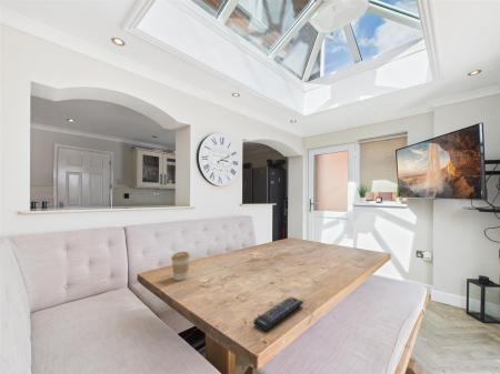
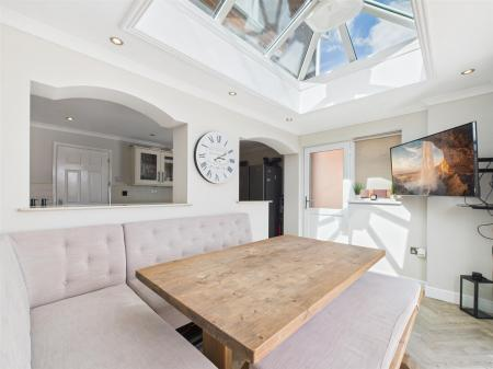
- coffee cup [170,251,191,282]
- remote control [252,295,304,333]
